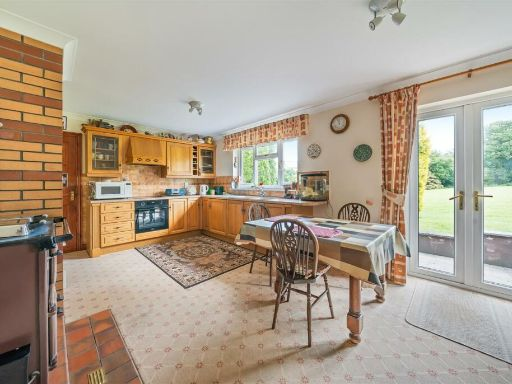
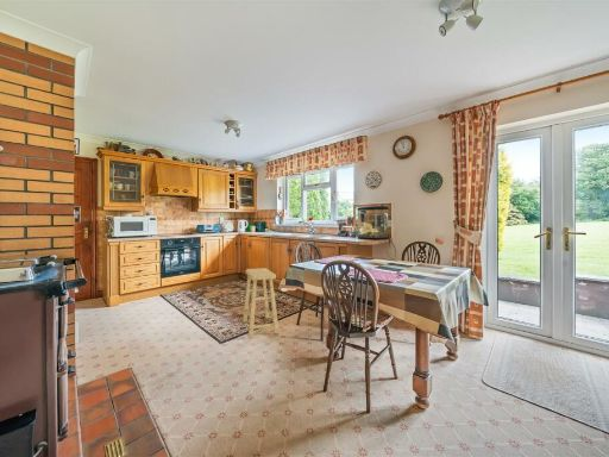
+ stool [241,267,281,339]
